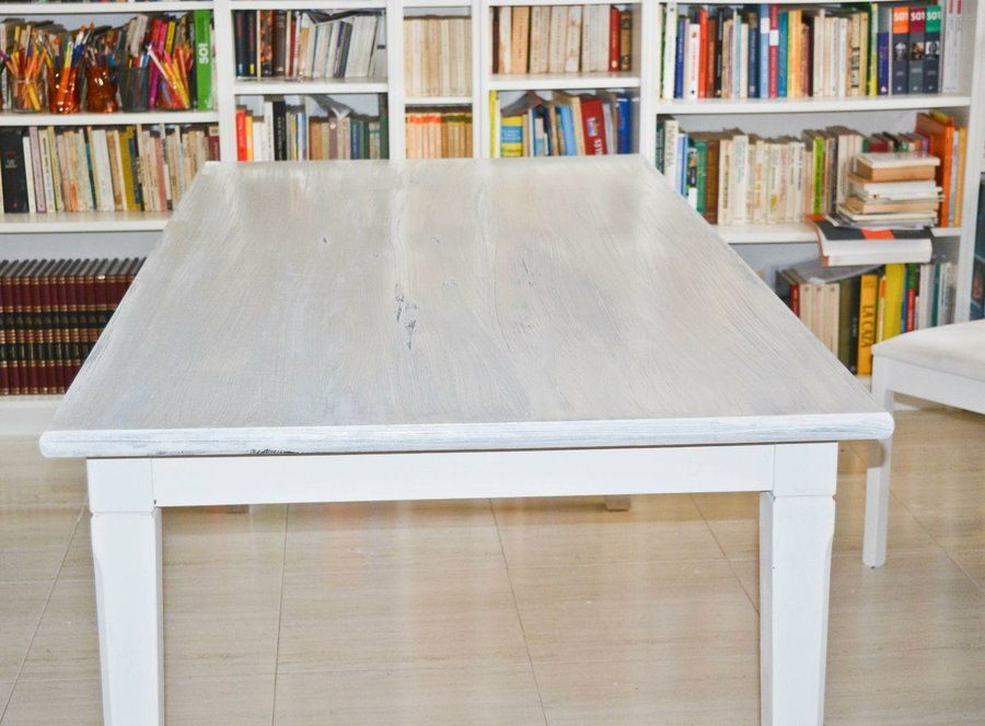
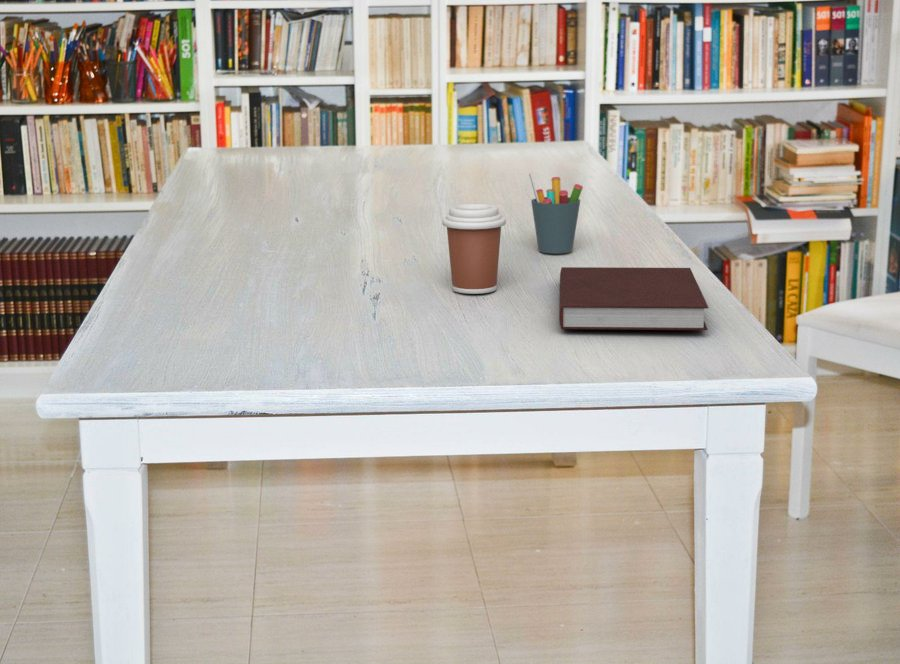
+ coffee cup [441,202,507,295]
+ pen holder [528,172,584,255]
+ notebook [558,266,709,331]
